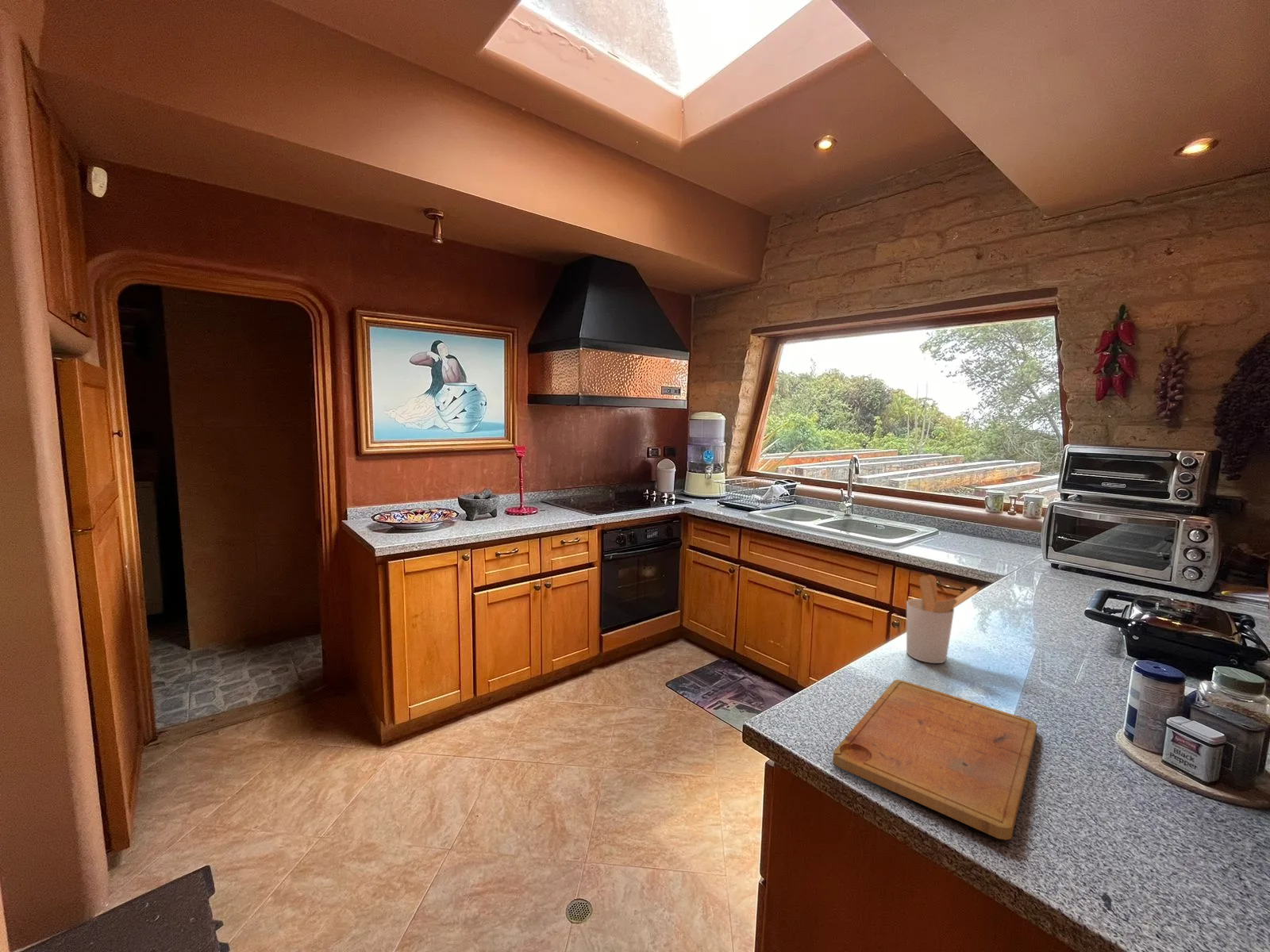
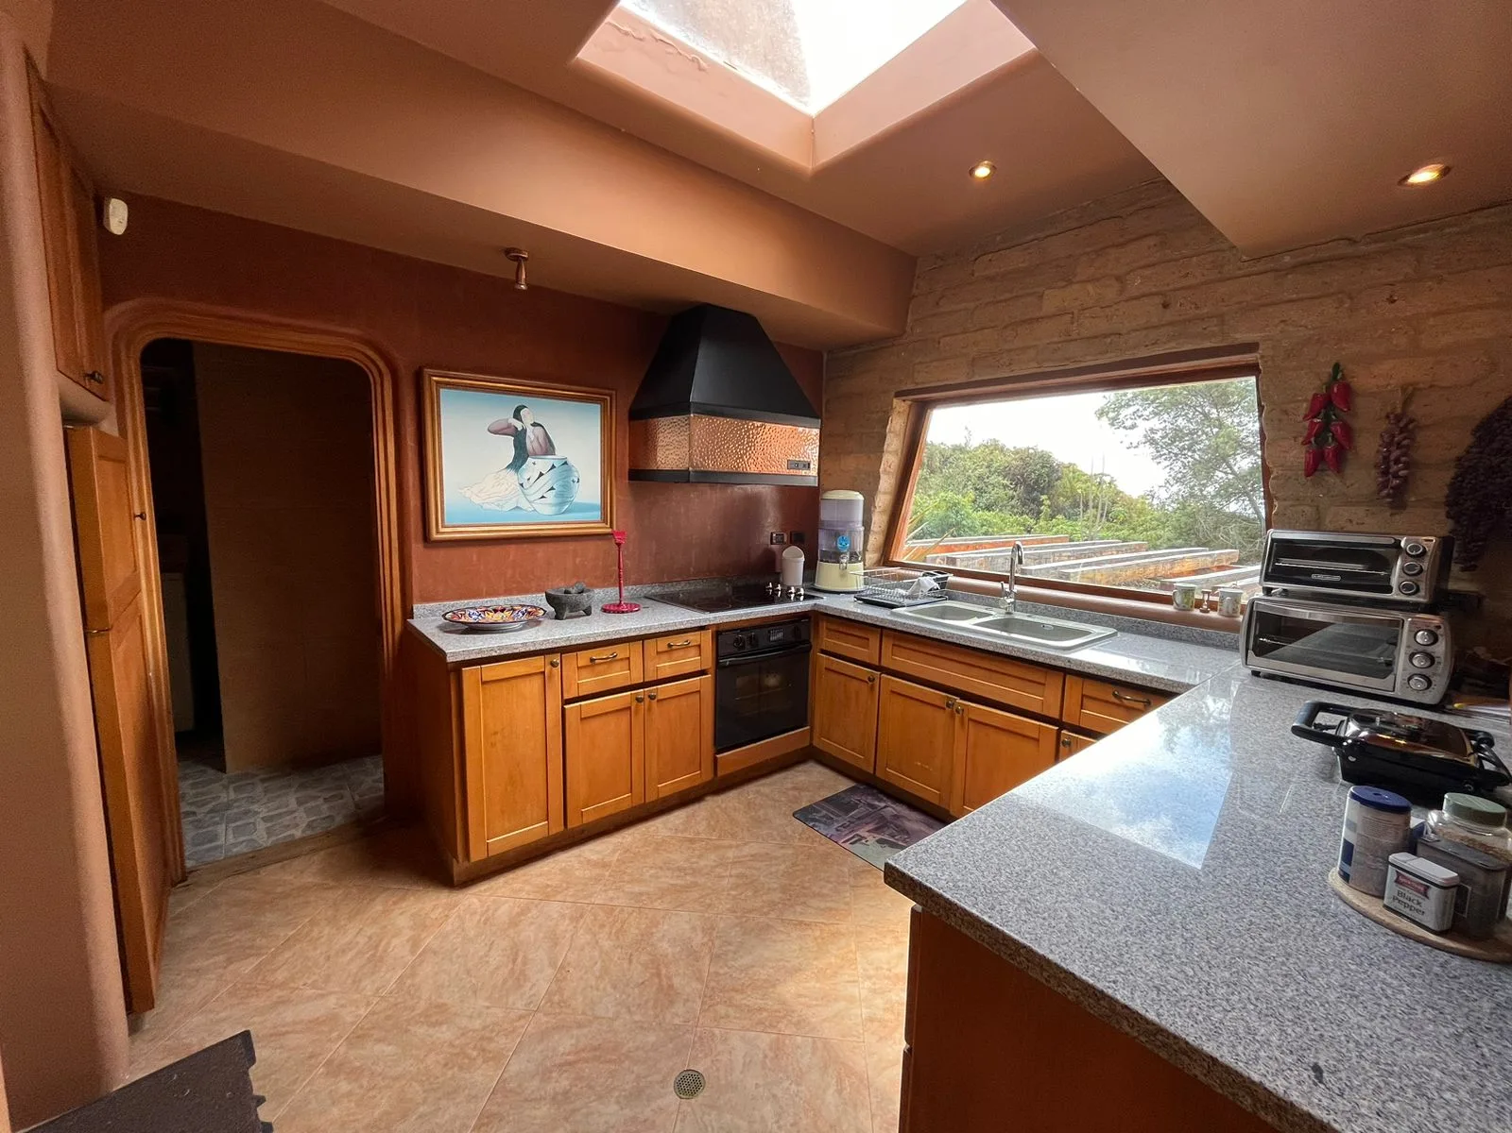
- cutting board [833,679,1037,840]
- utensil holder [906,574,979,664]
